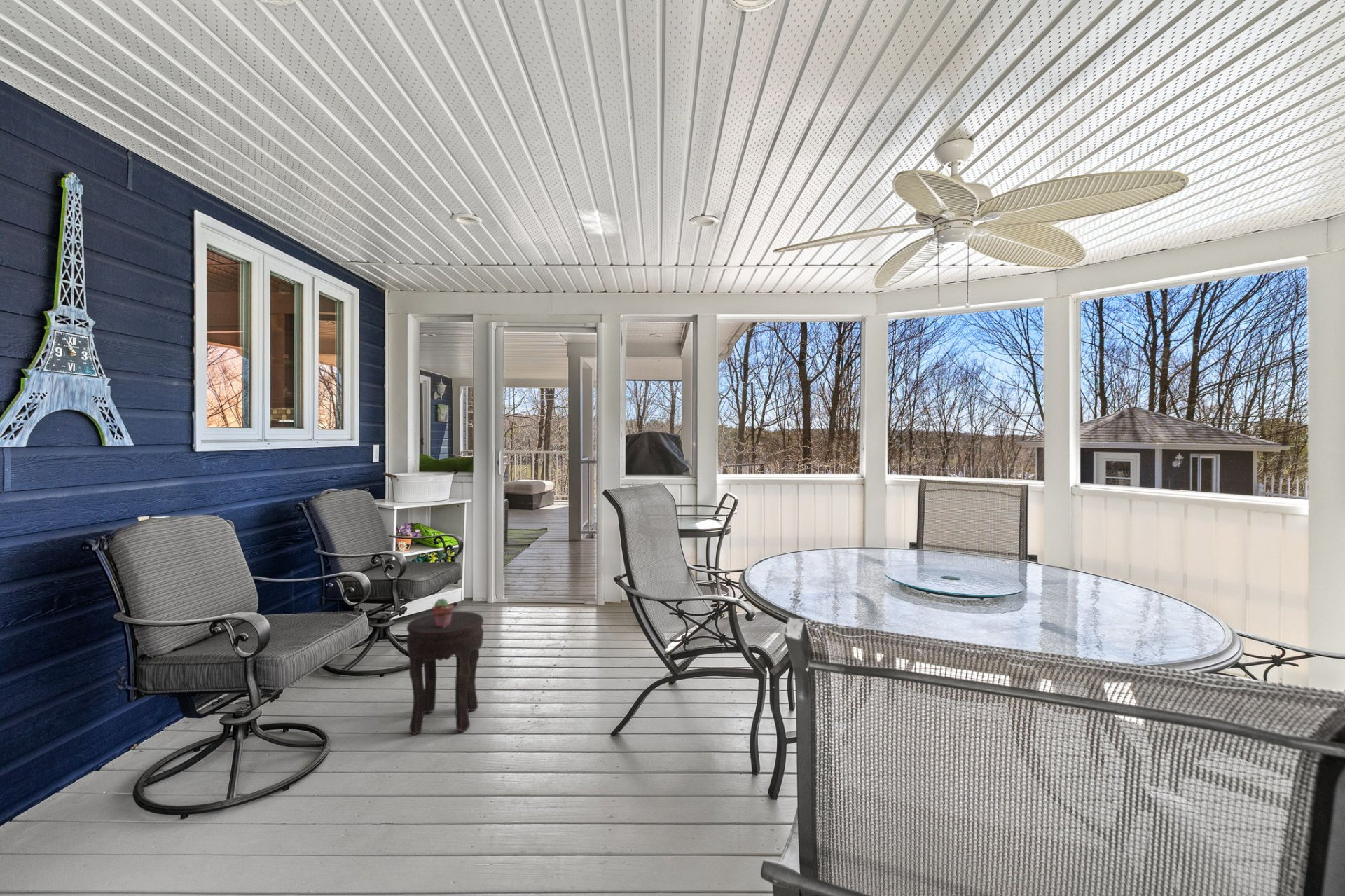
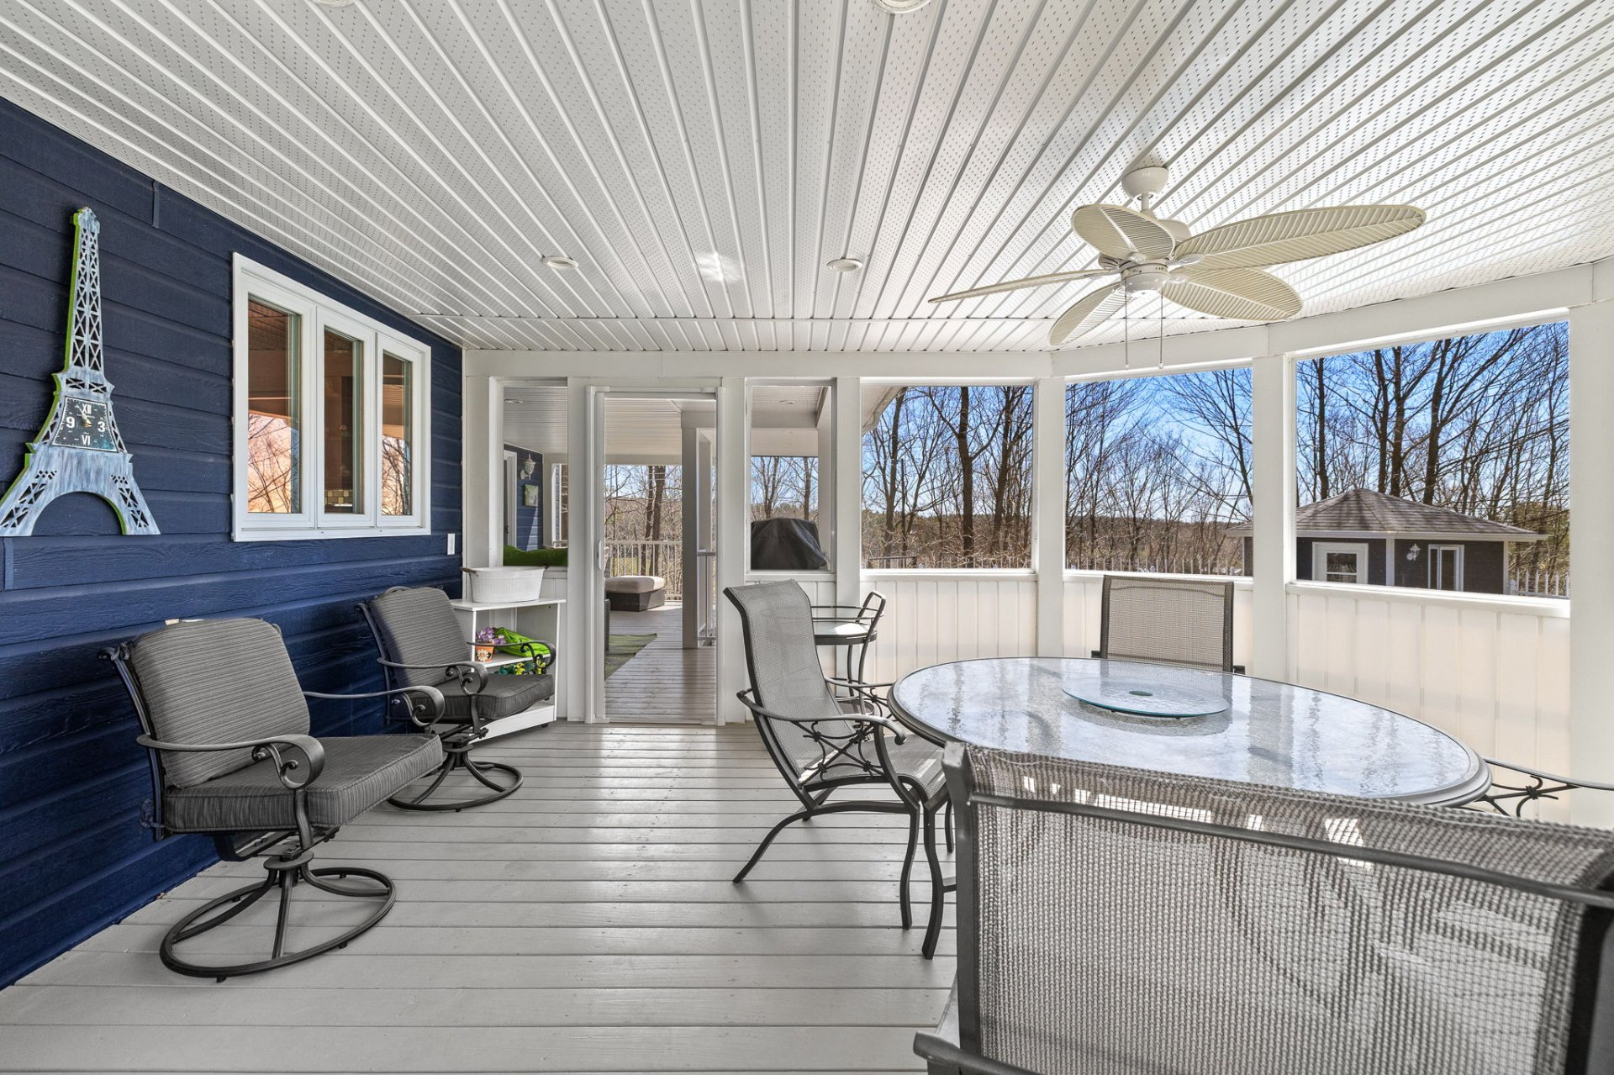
- potted succulent [431,598,455,627]
- side table [406,611,484,736]
